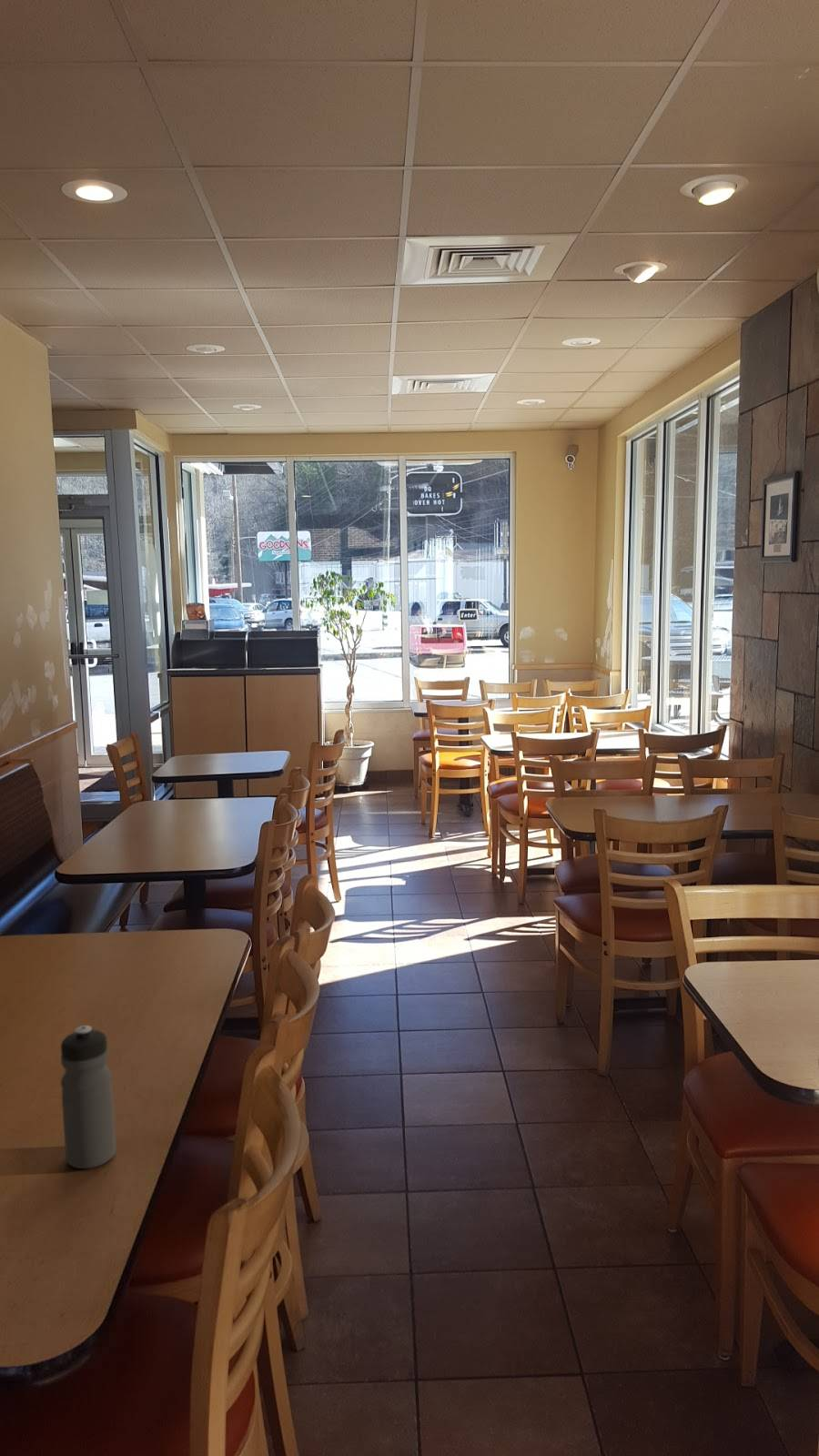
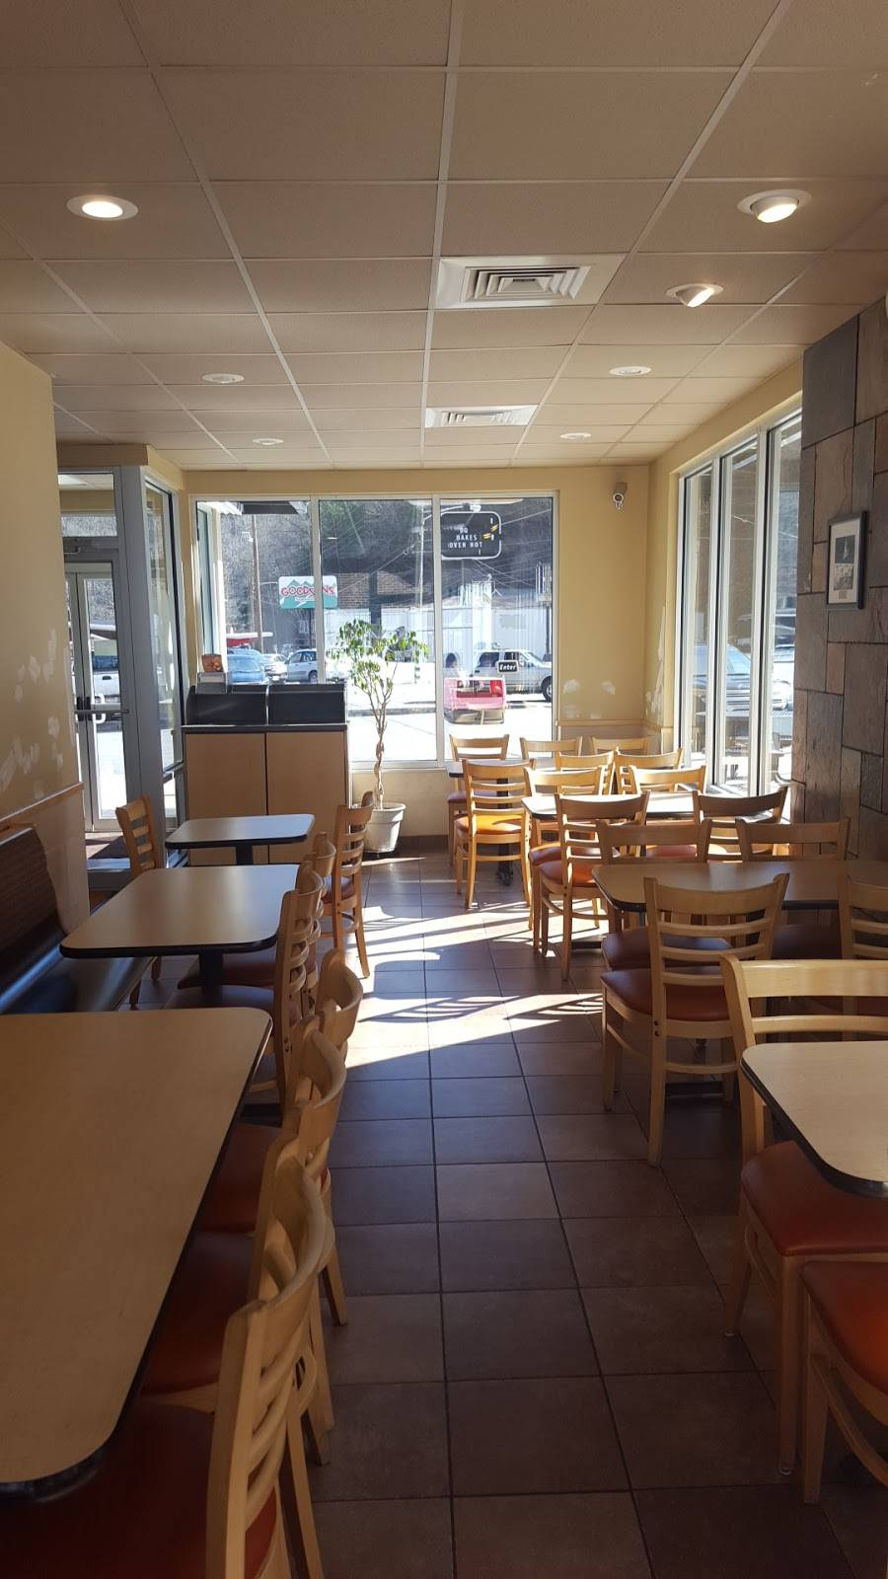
- water bottle [60,1025,117,1169]
